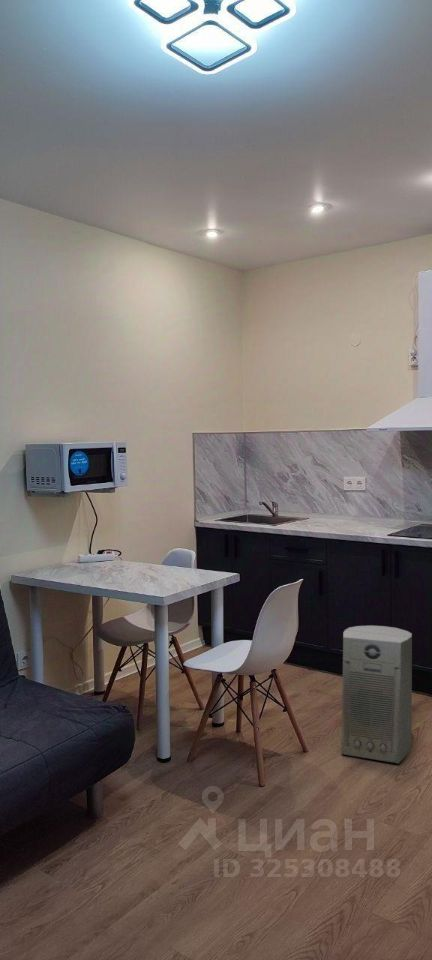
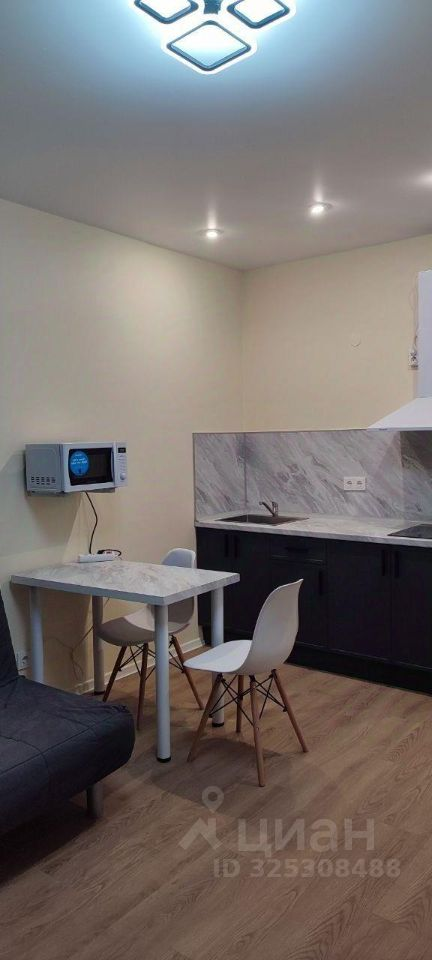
- fan [340,624,413,764]
